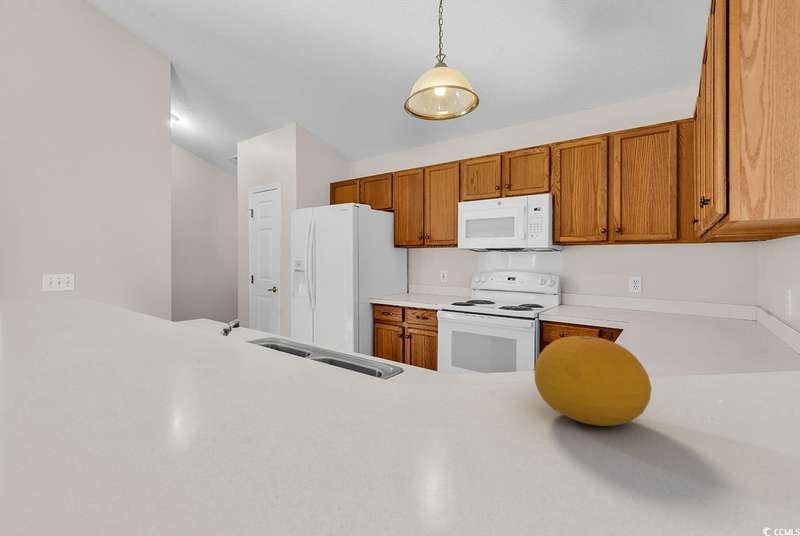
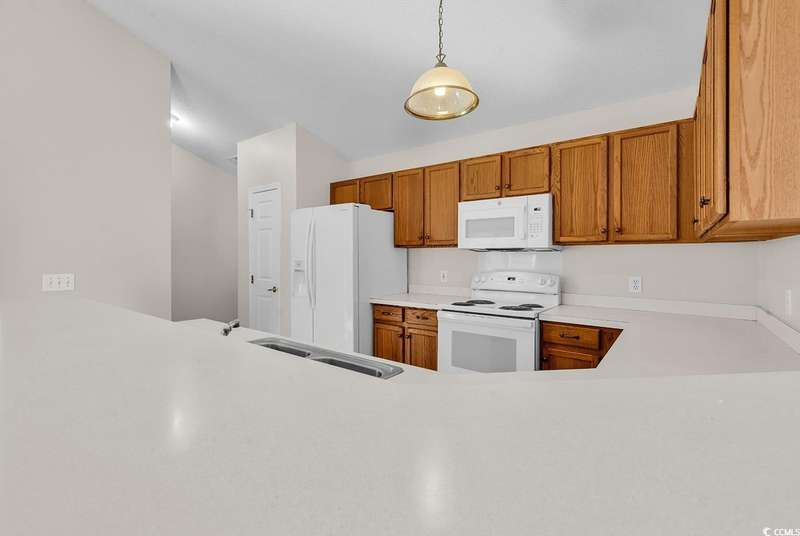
- fruit [533,335,652,427]
